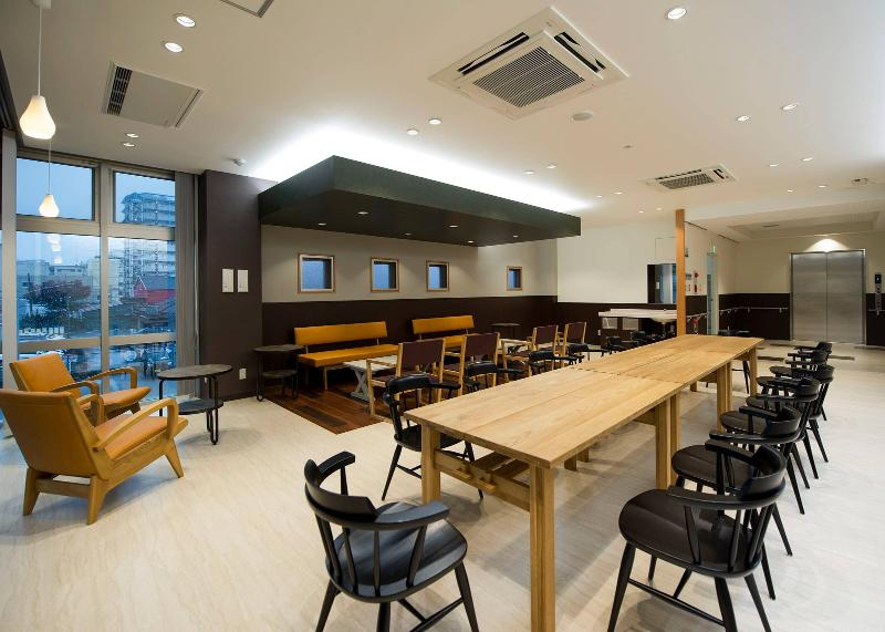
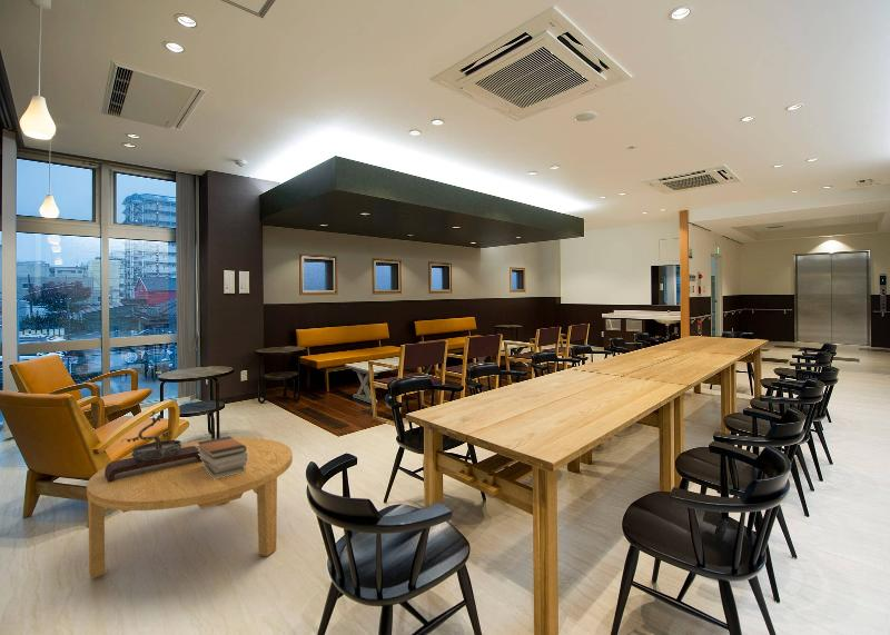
+ bonsai tree [105,410,202,483]
+ coffee table [86,436,294,579]
+ book stack [197,435,248,479]
